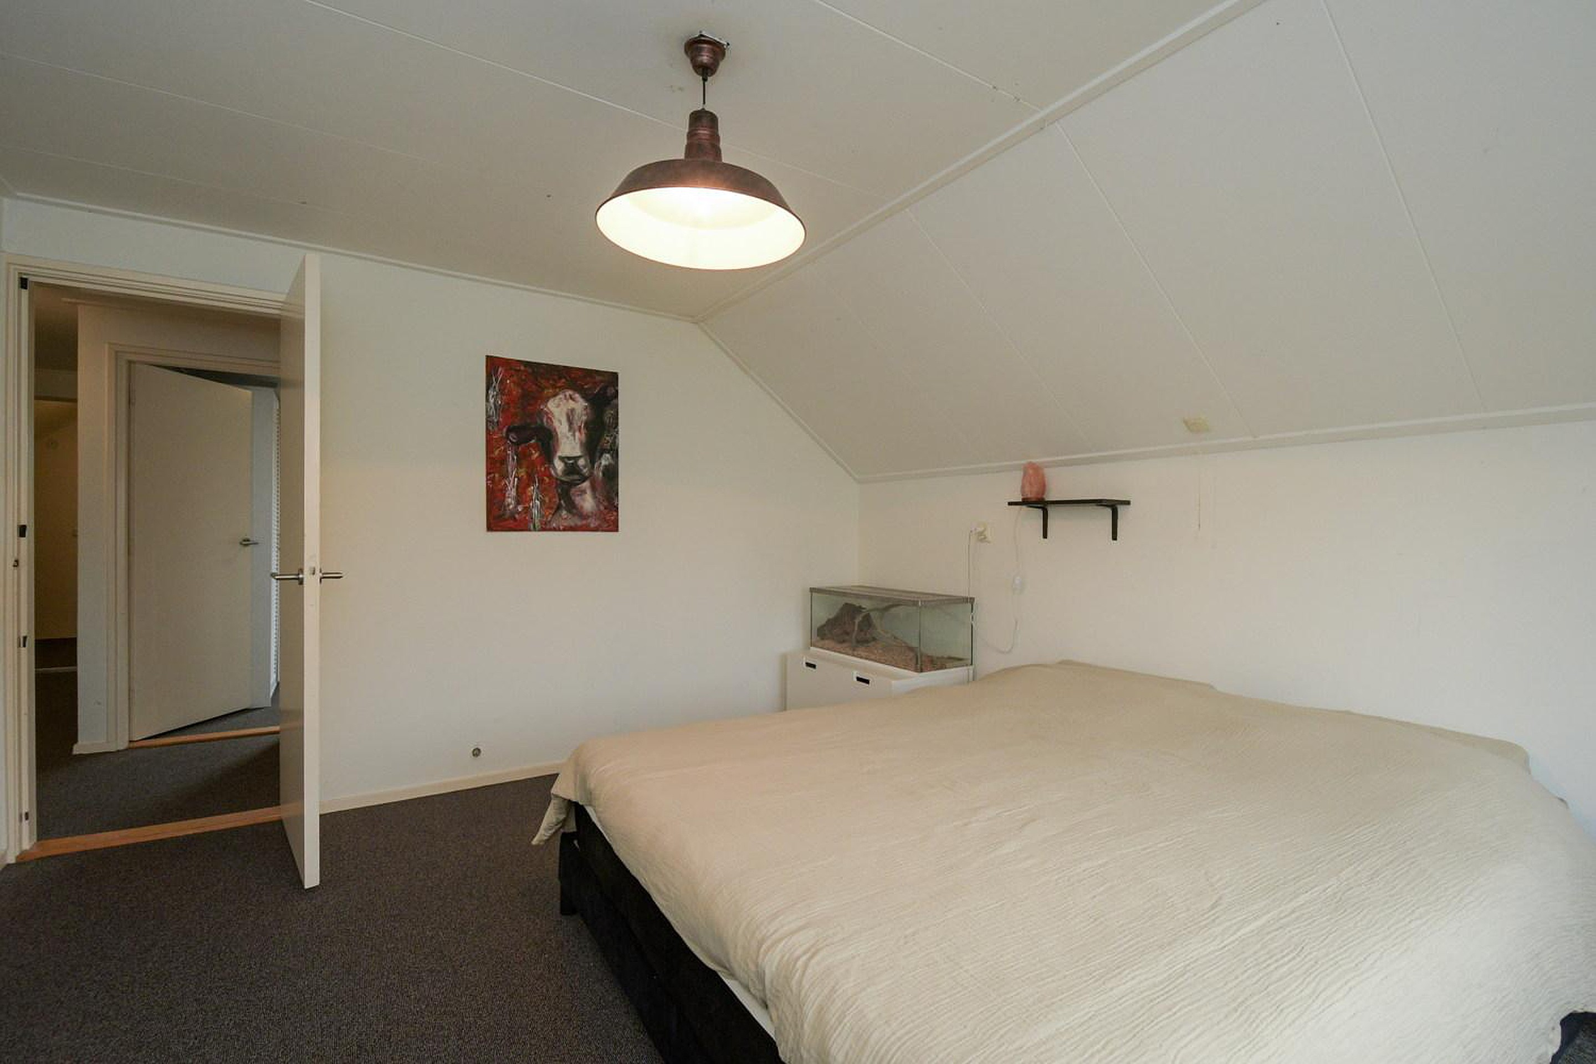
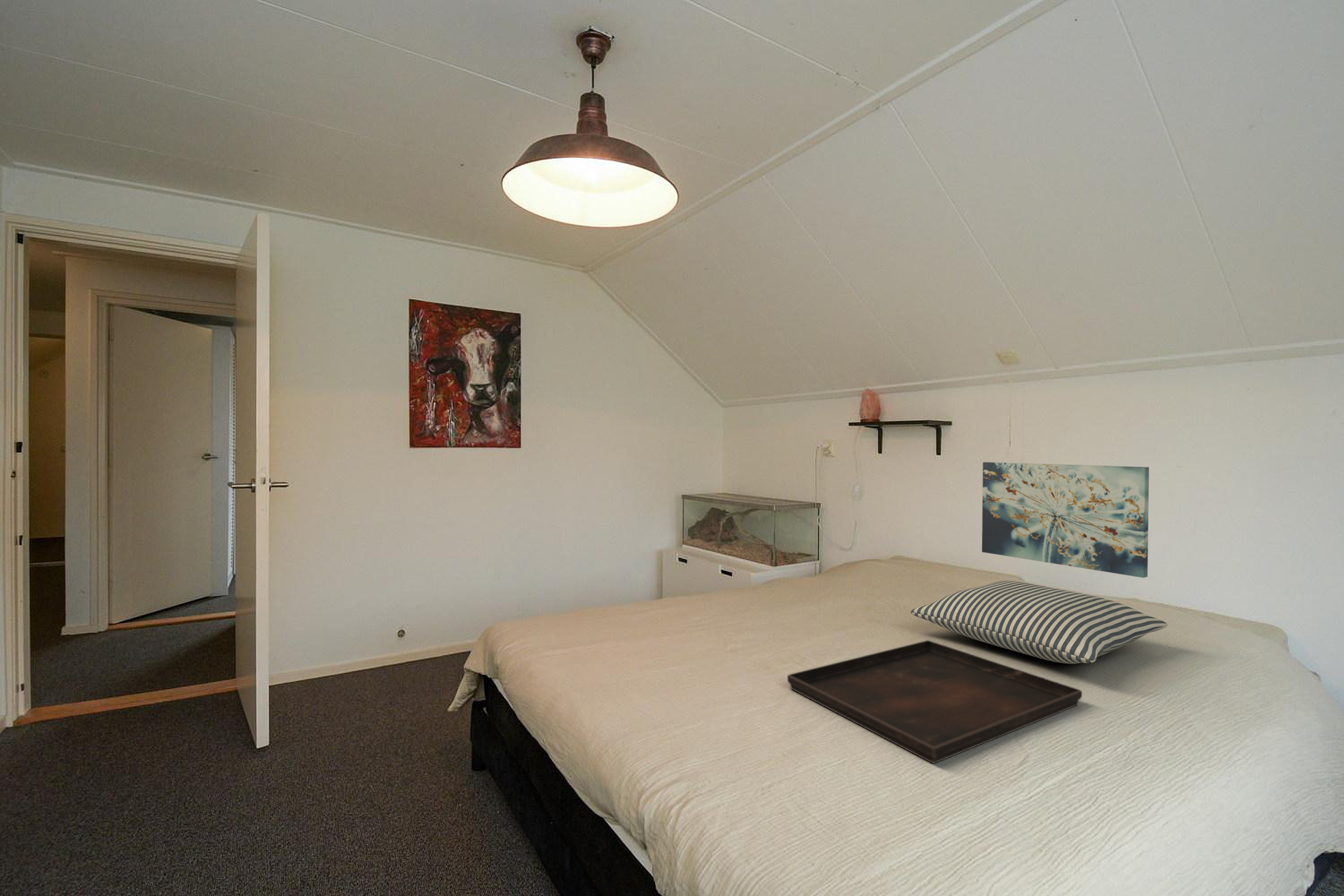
+ serving tray [787,640,1083,764]
+ pillow [910,580,1168,665]
+ wall art [981,462,1149,578]
